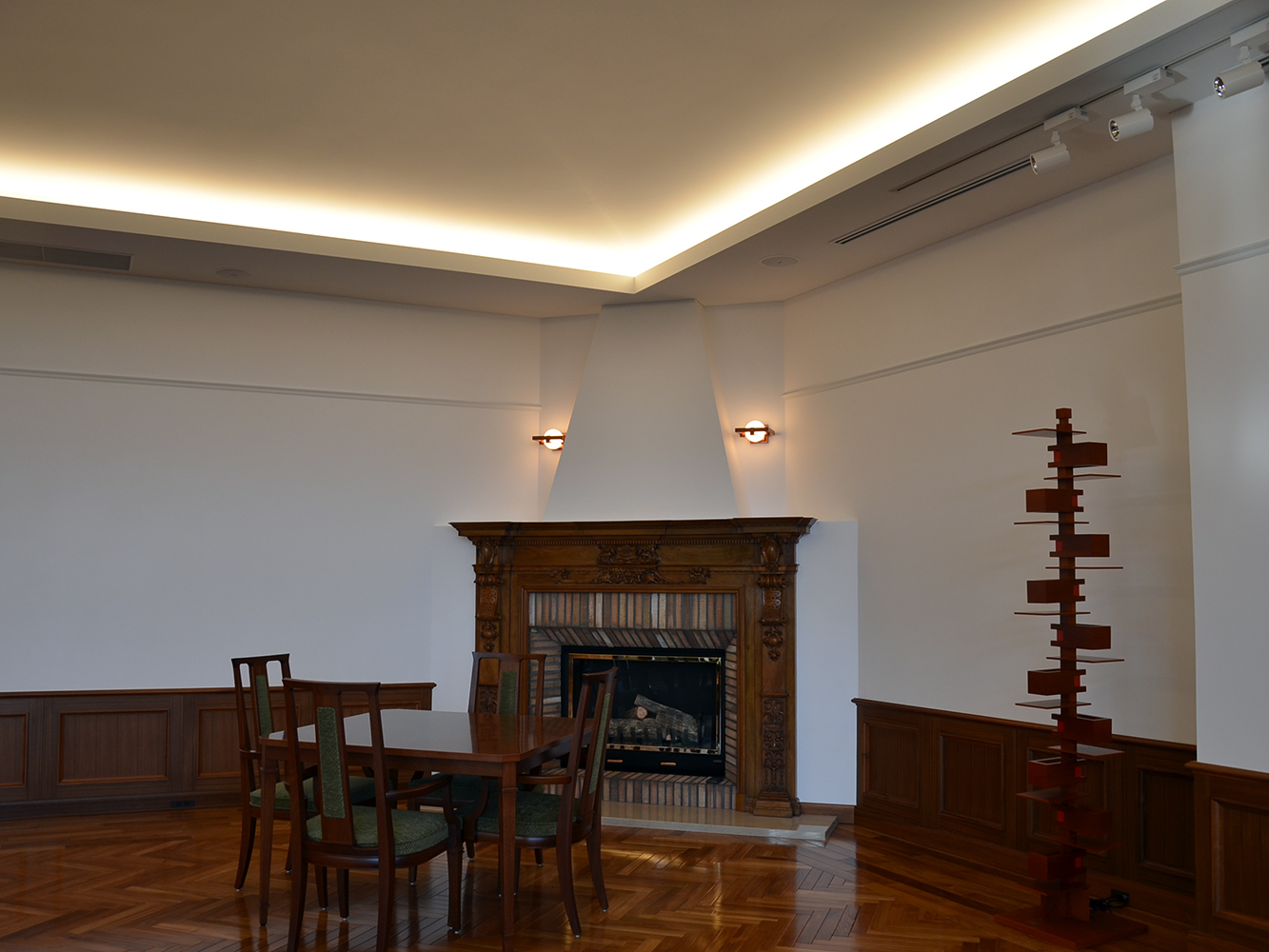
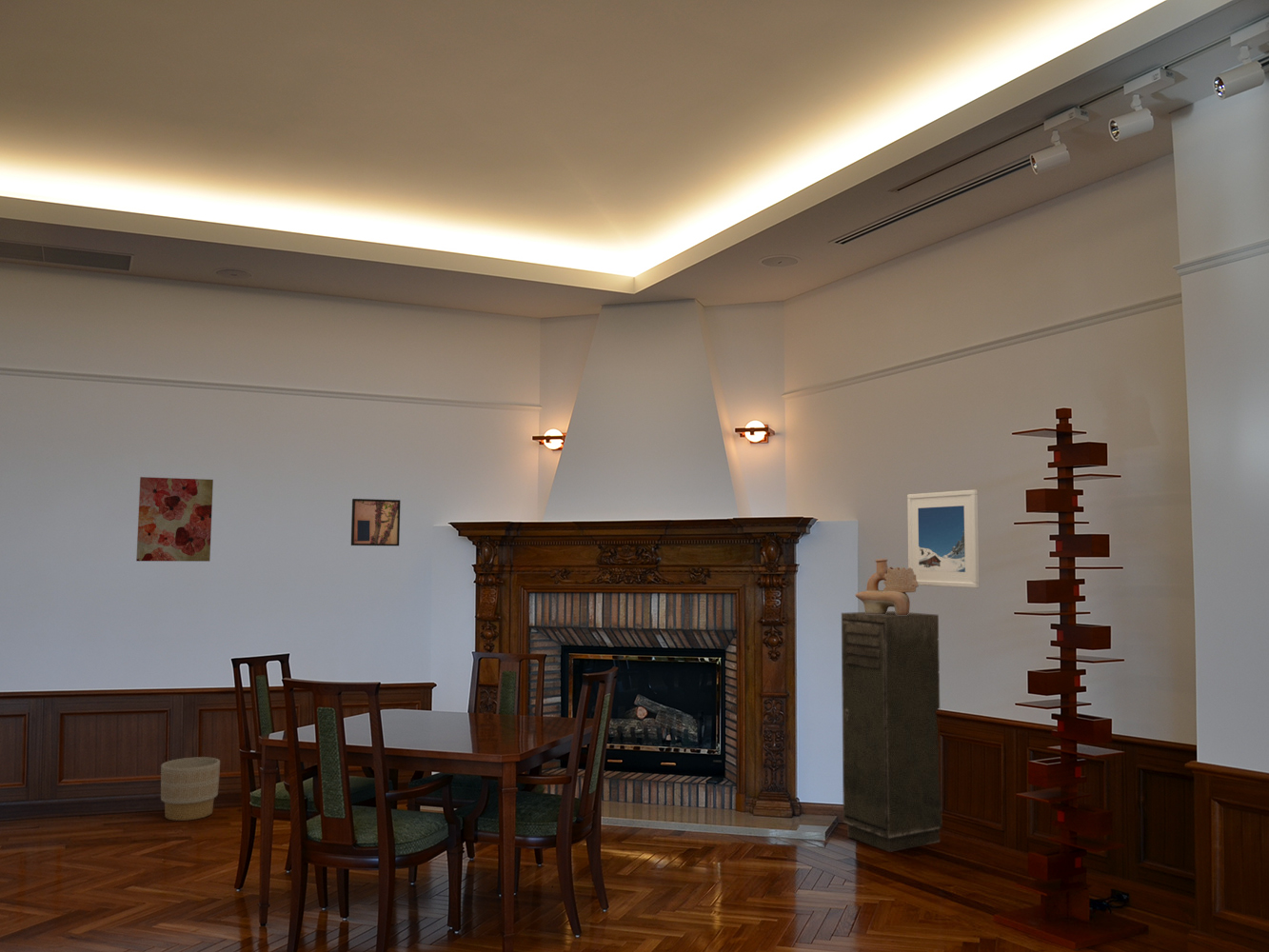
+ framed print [906,488,981,589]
+ wall art [350,498,401,546]
+ storage cabinet [841,610,942,853]
+ wall art [135,476,214,563]
+ decorative vase [855,558,920,615]
+ planter [160,756,221,822]
